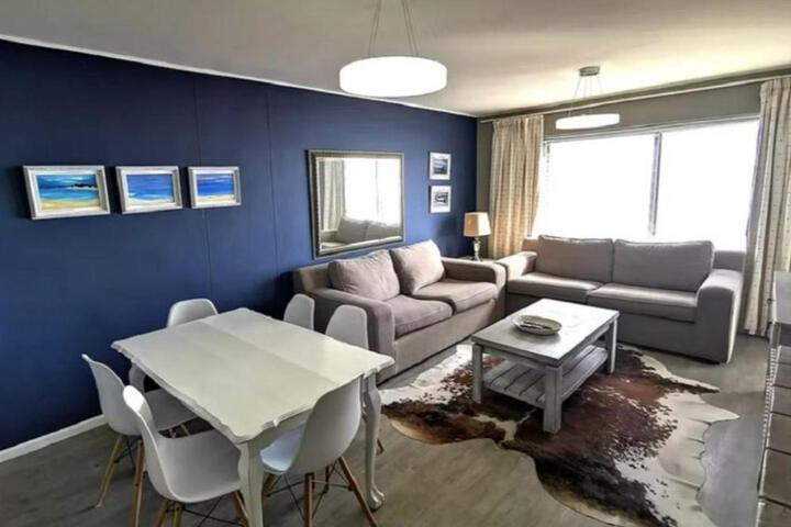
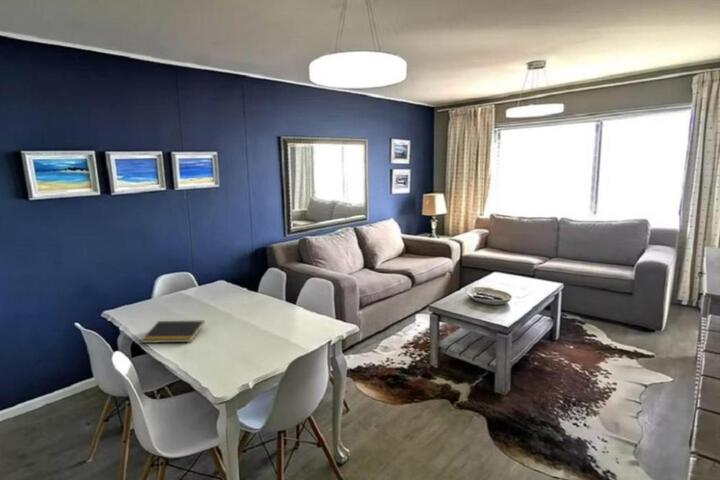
+ notepad [140,320,205,344]
